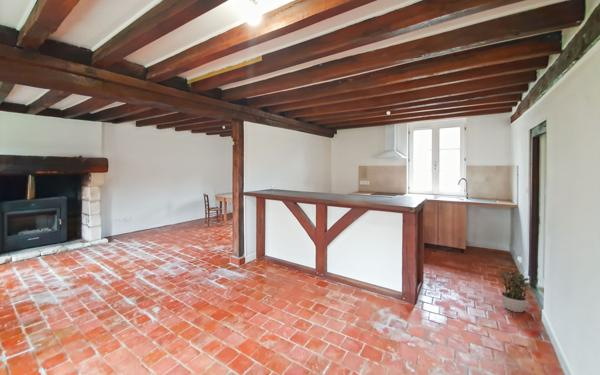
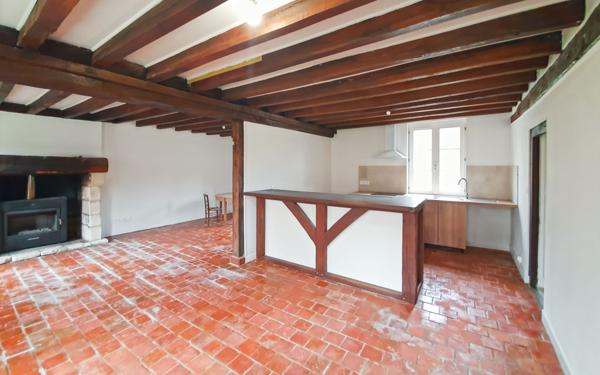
- potted plant [497,268,532,313]
